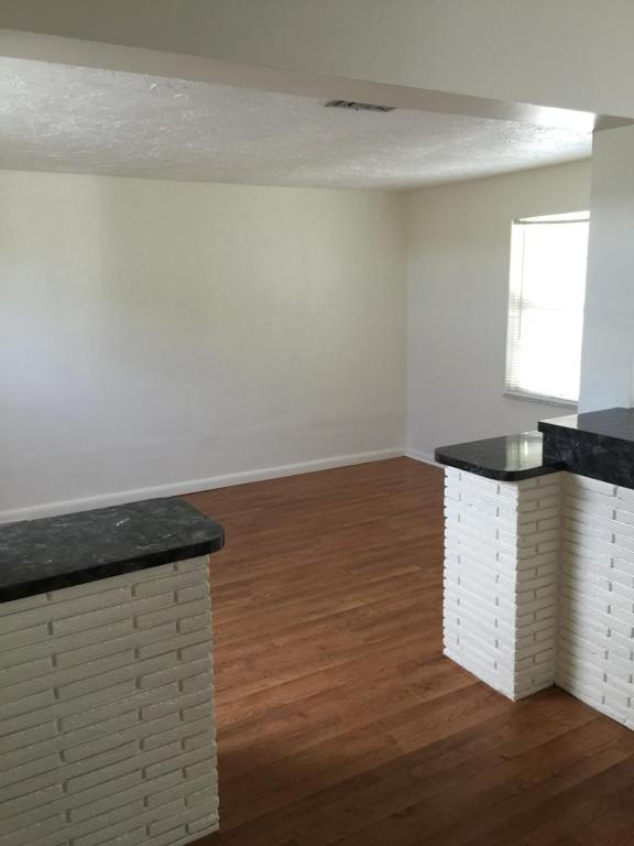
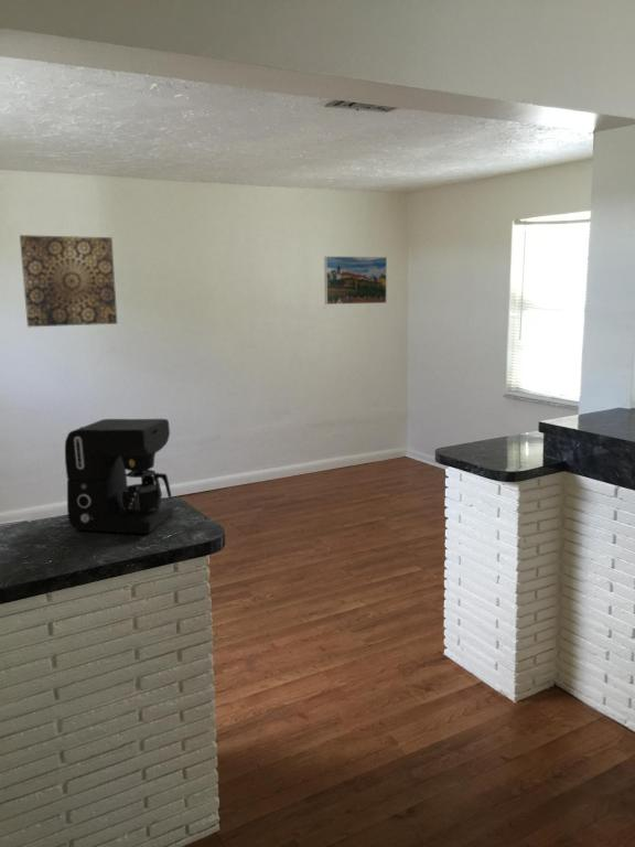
+ coffee maker [64,418,174,535]
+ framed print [323,255,388,305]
+ wall art [19,234,118,328]
